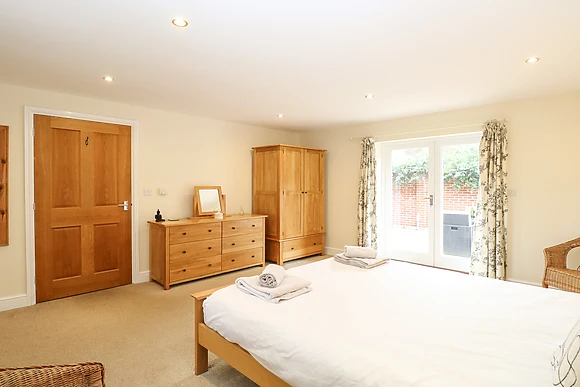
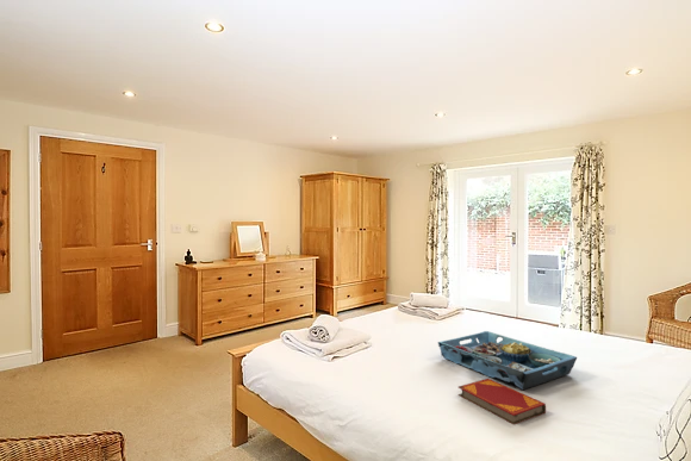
+ serving tray [437,330,578,391]
+ hardback book [457,378,547,425]
